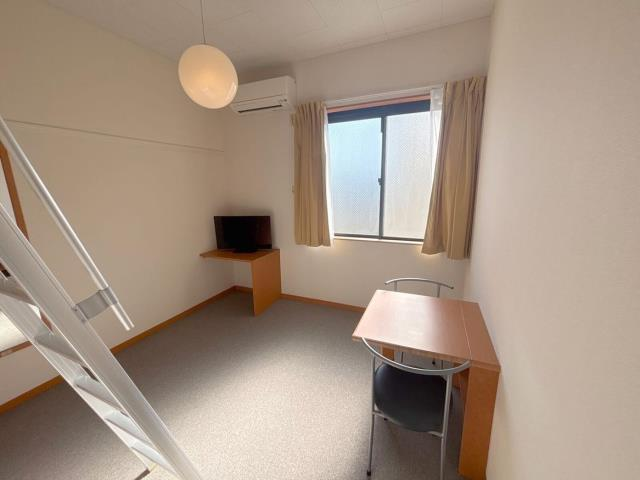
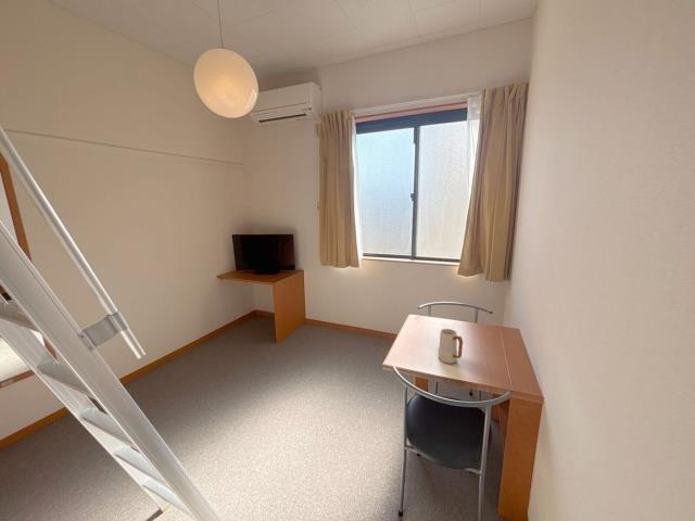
+ mug [438,328,464,365]
